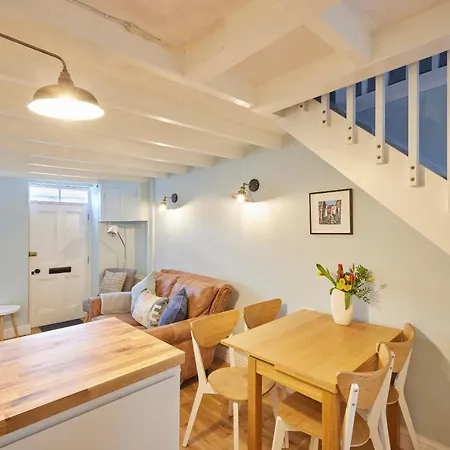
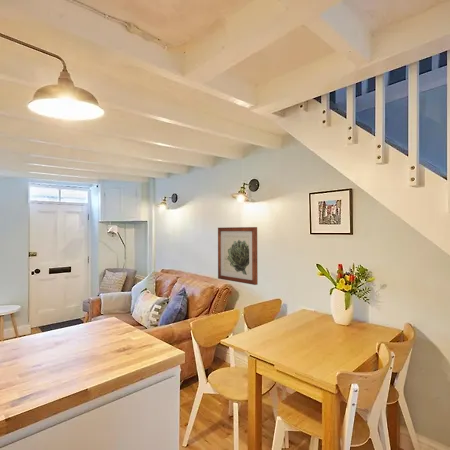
+ wall art [217,226,259,286]
